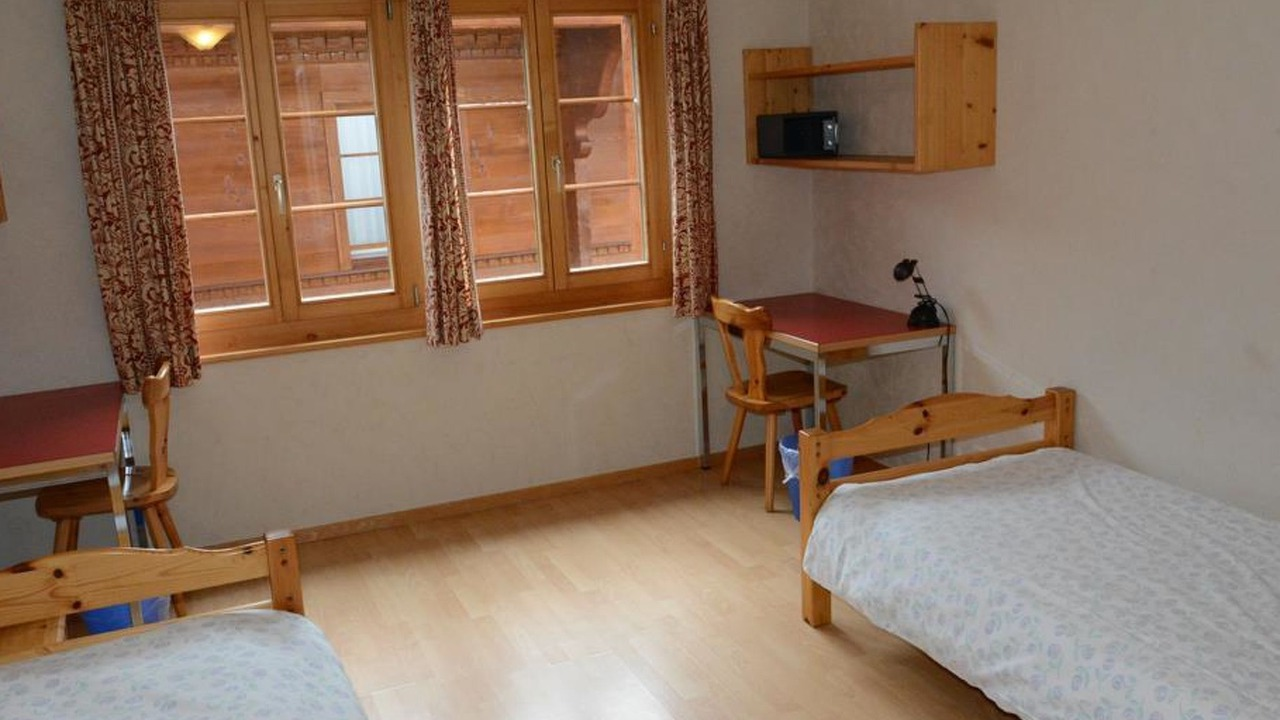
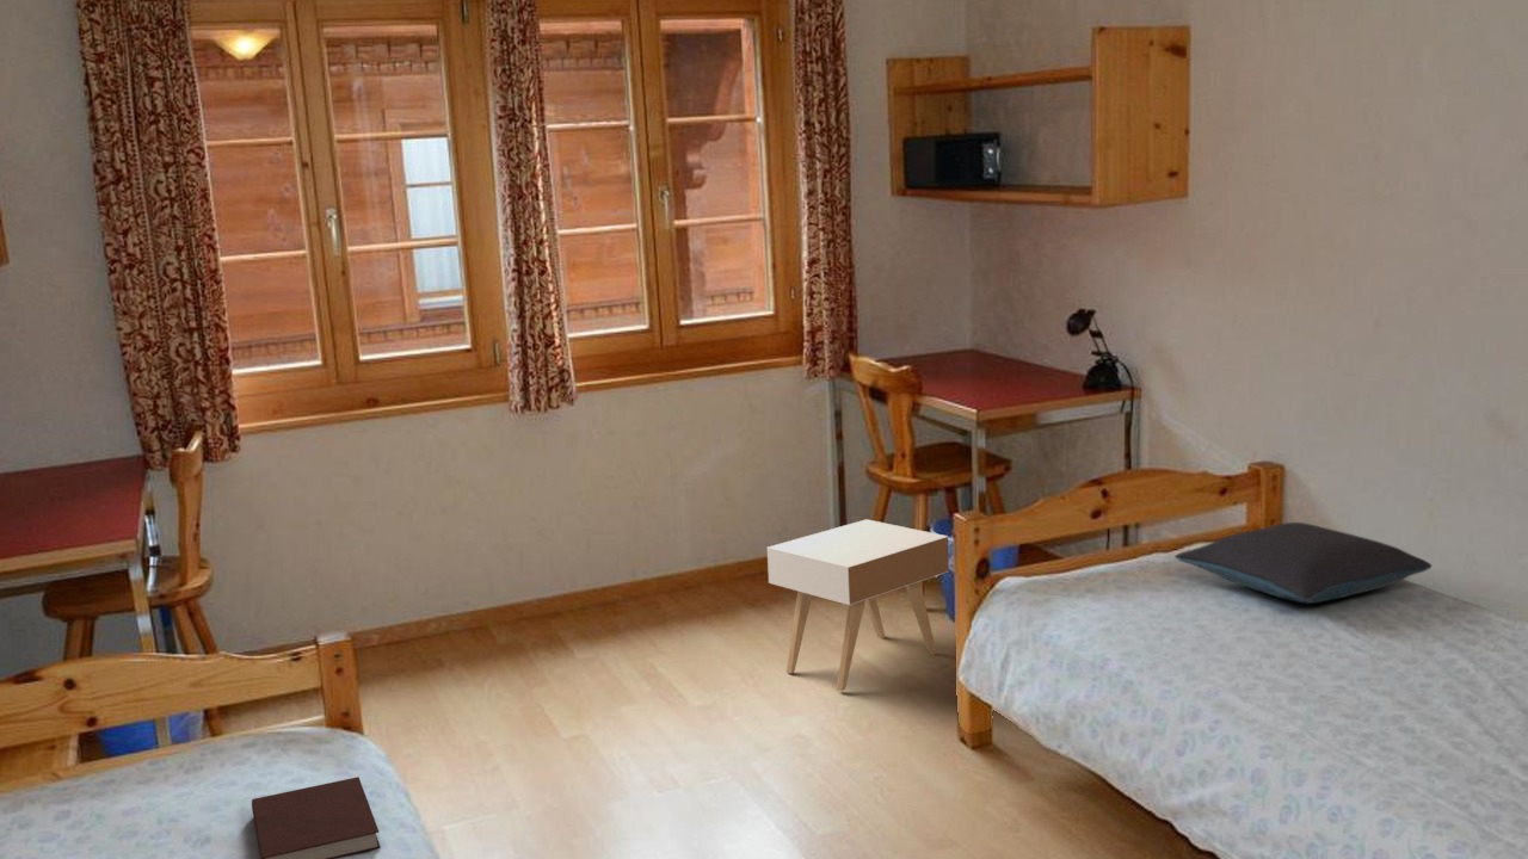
+ pillow [1173,521,1432,605]
+ nightstand [766,518,950,692]
+ notebook [251,775,382,859]
